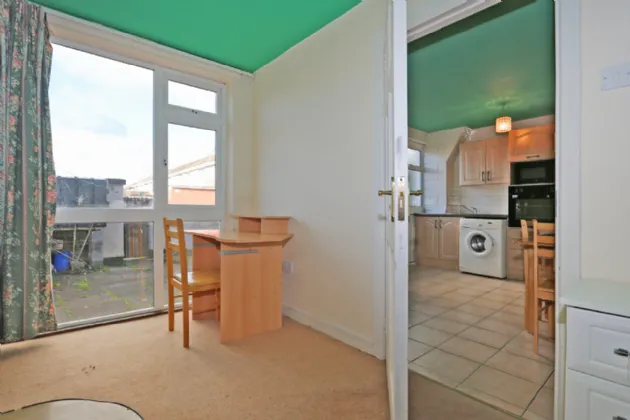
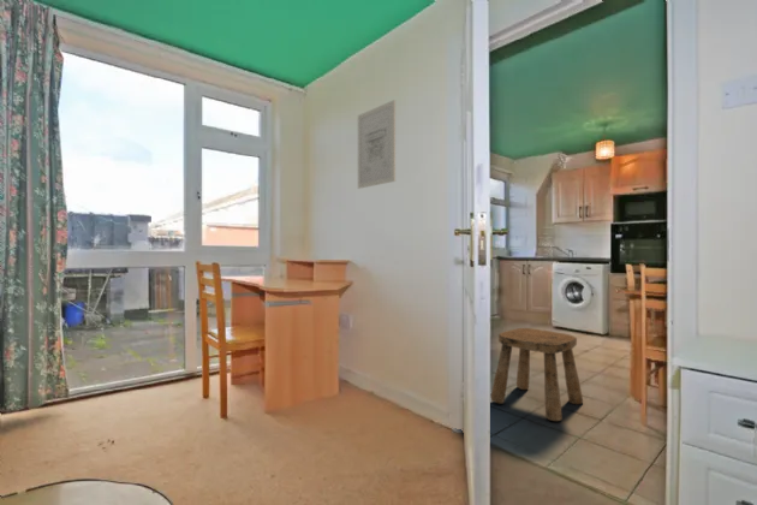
+ wall art [357,99,397,190]
+ stool [490,327,584,422]
